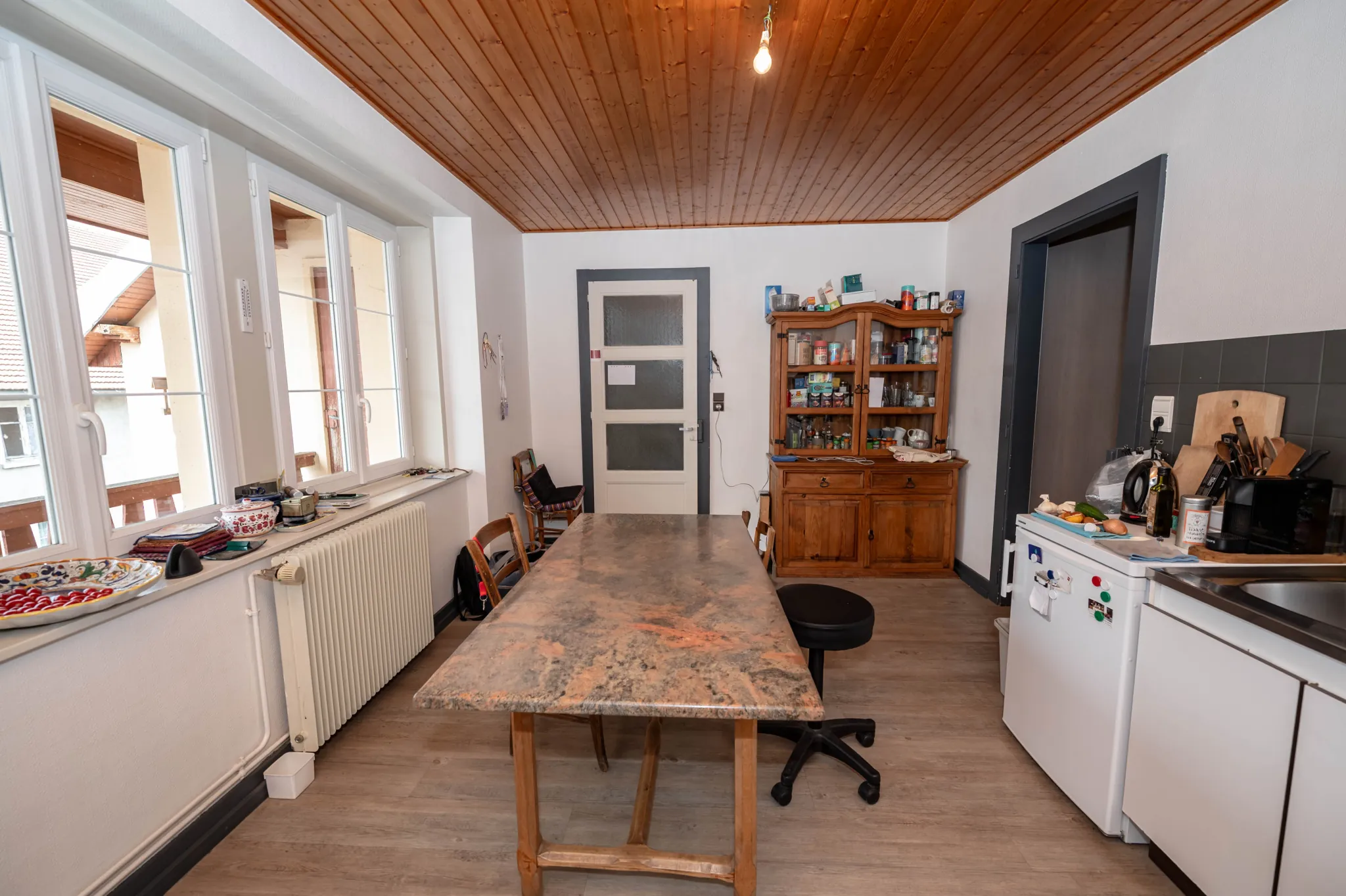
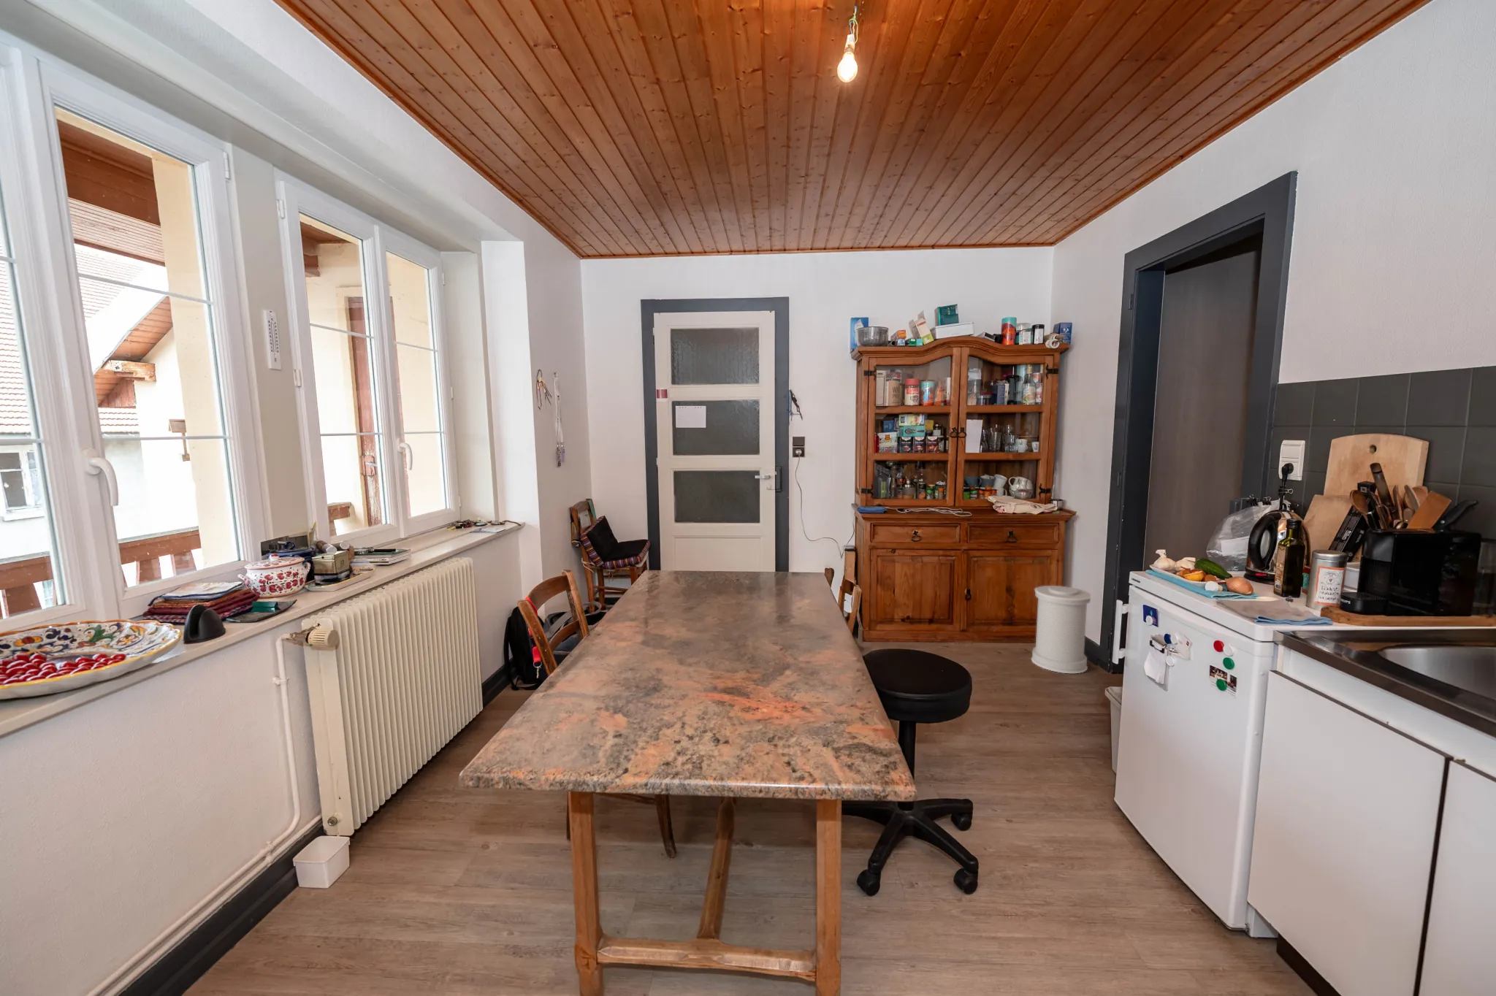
+ trash can [1030,585,1093,674]
